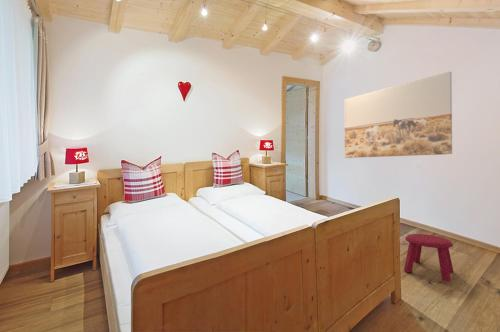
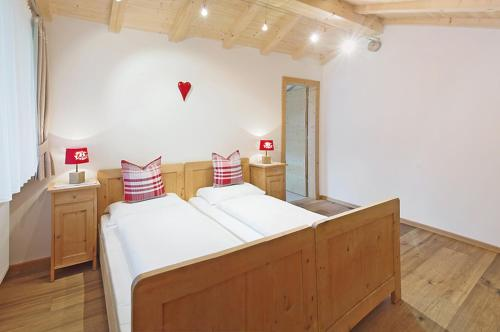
- stool [403,233,454,283]
- wall art [343,71,453,159]
